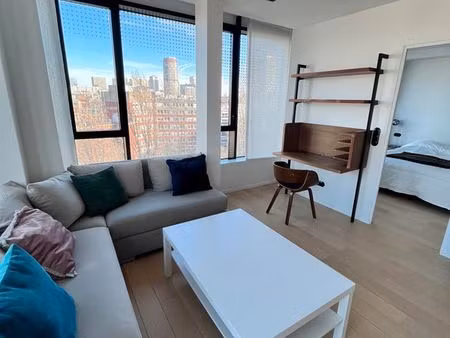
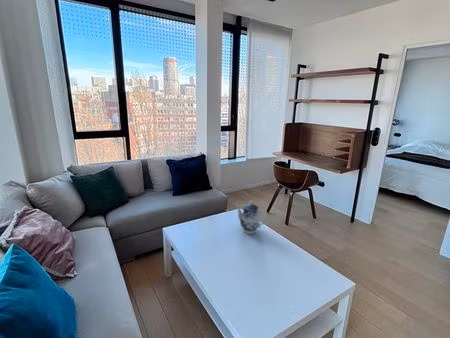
+ teapot [234,199,269,235]
